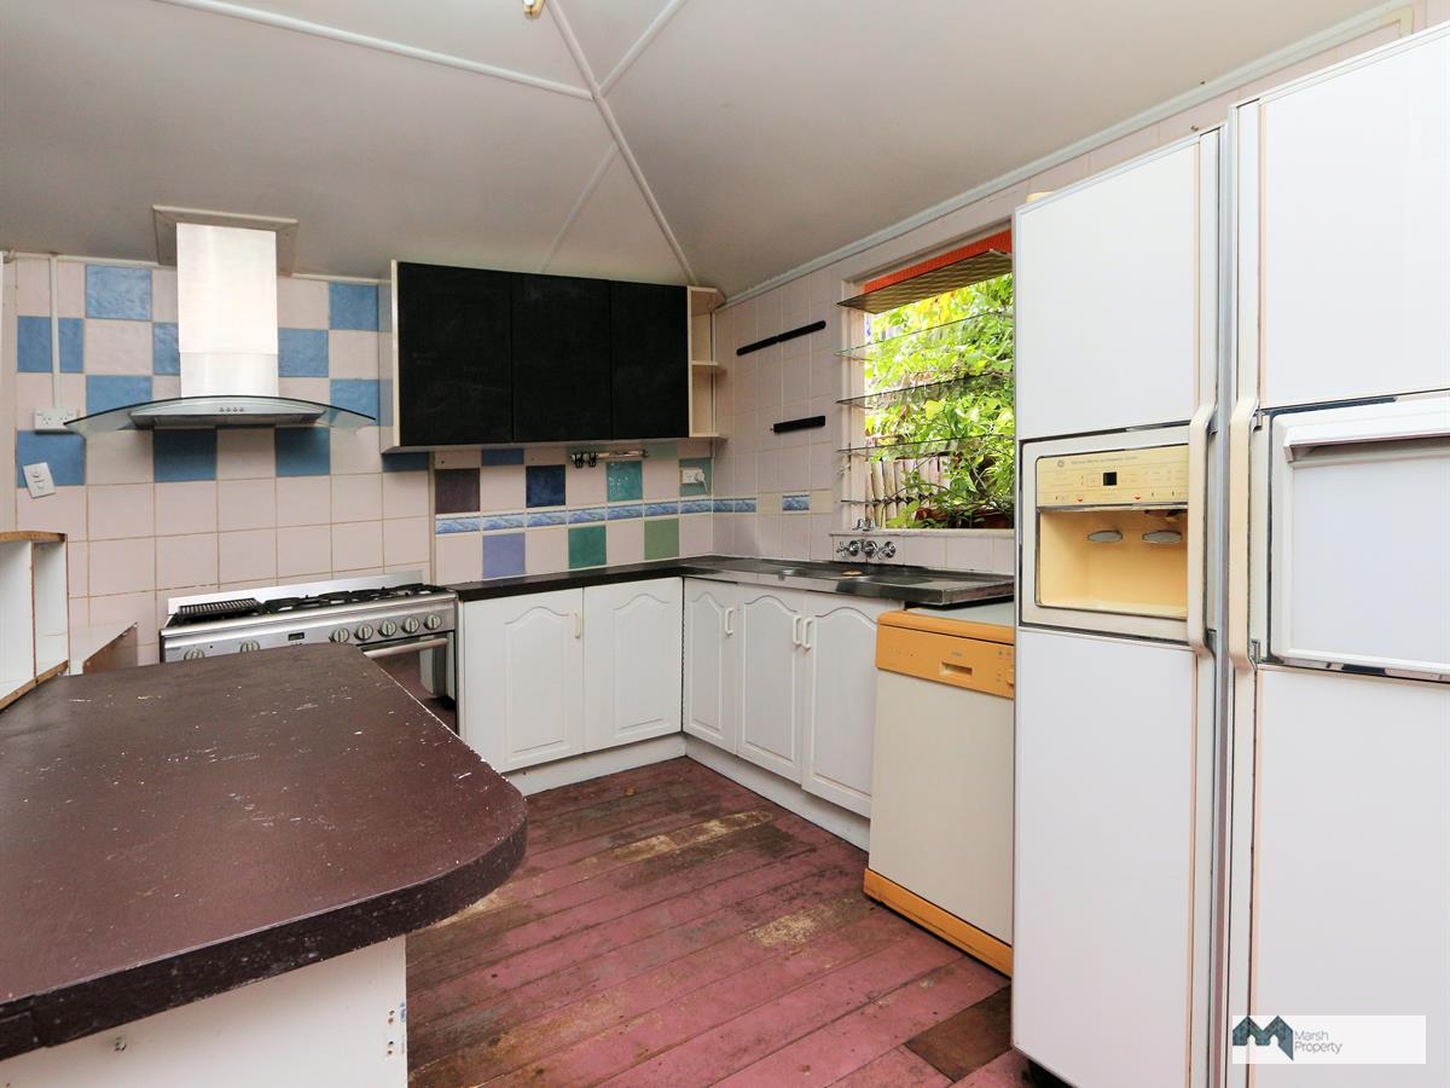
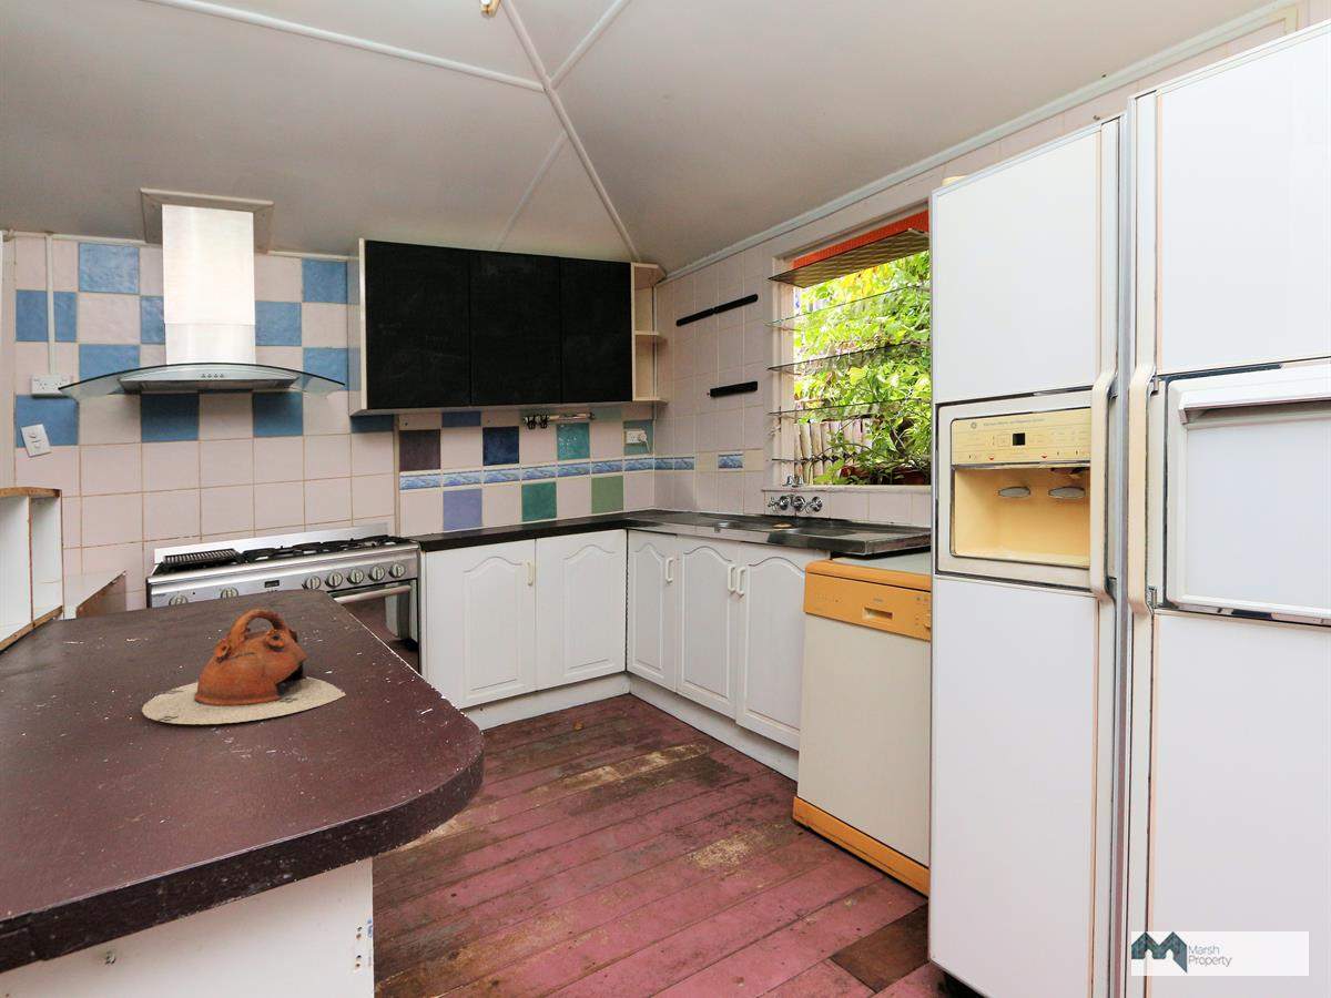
+ teapot [141,608,347,725]
